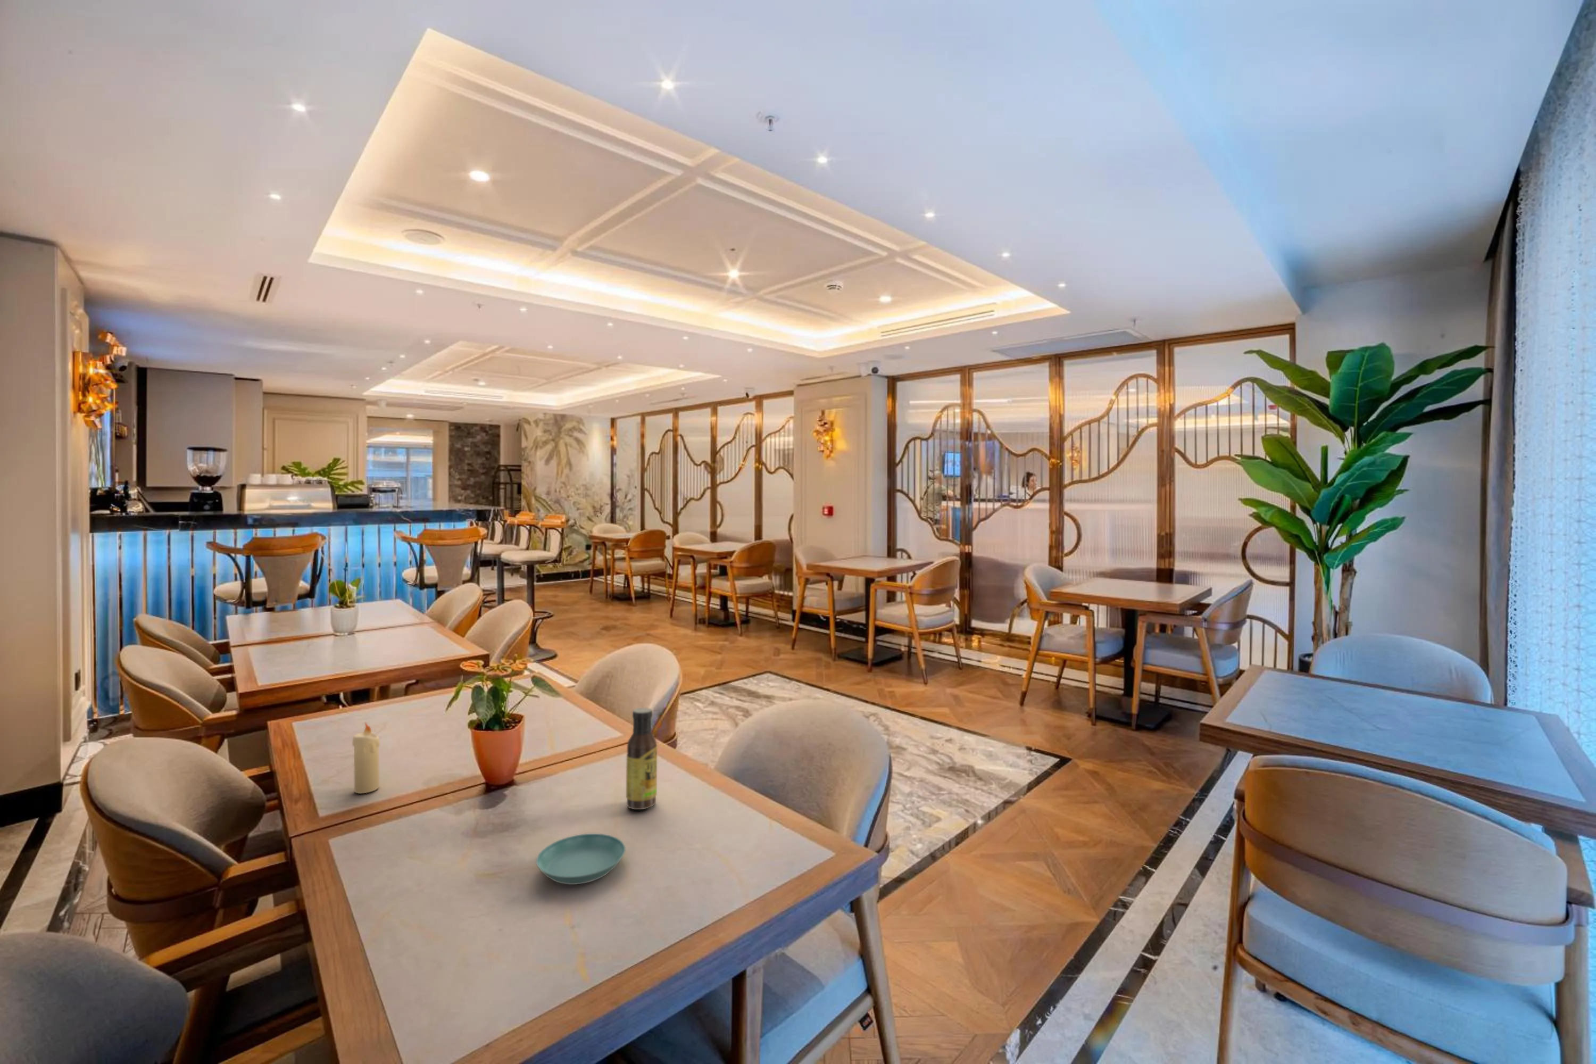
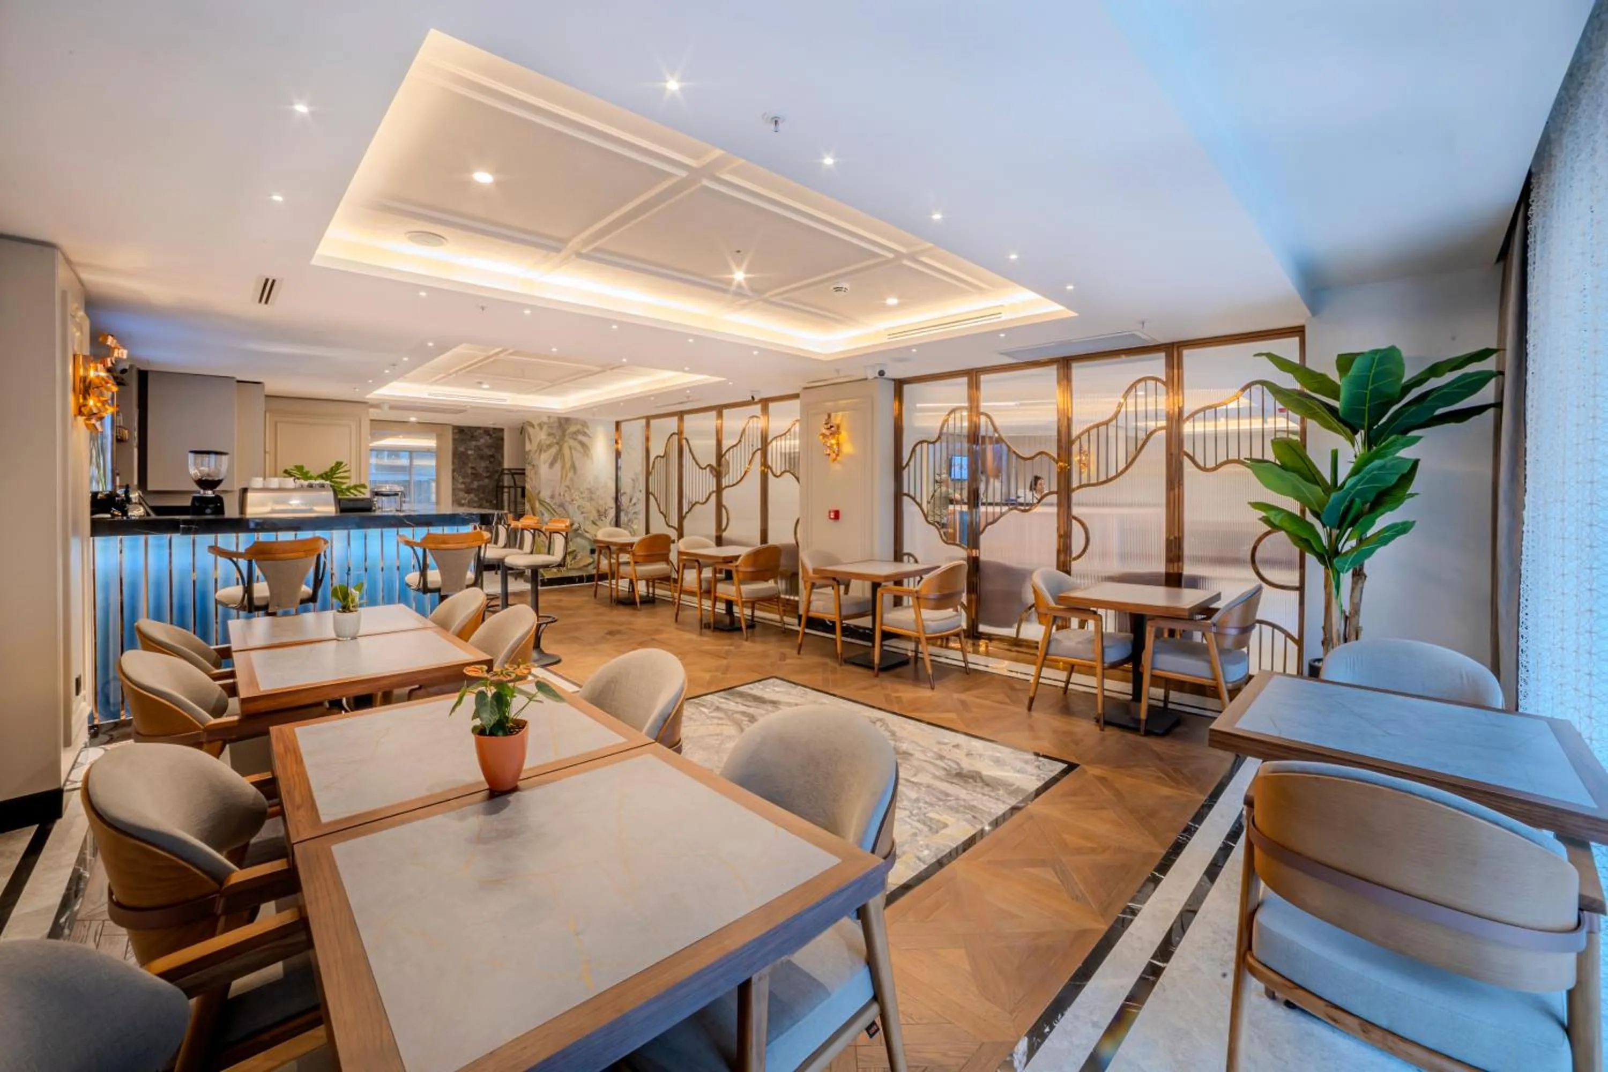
- sauce bottle [626,707,658,810]
- saucer [536,834,626,885]
- candle [352,721,380,793]
